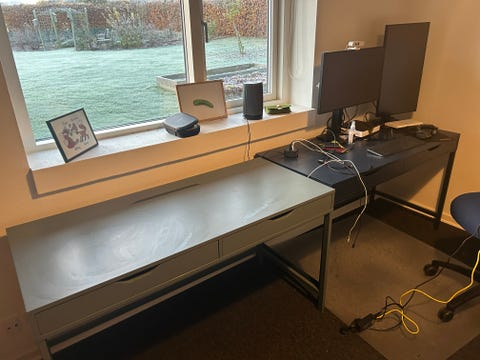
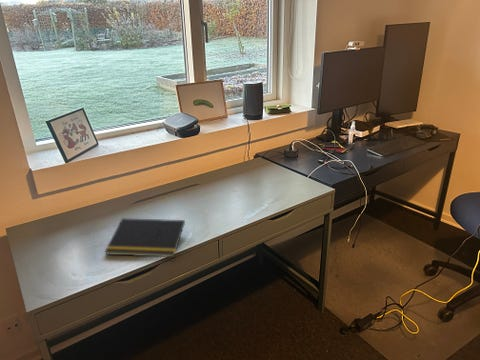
+ notepad [104,217,186,258]
